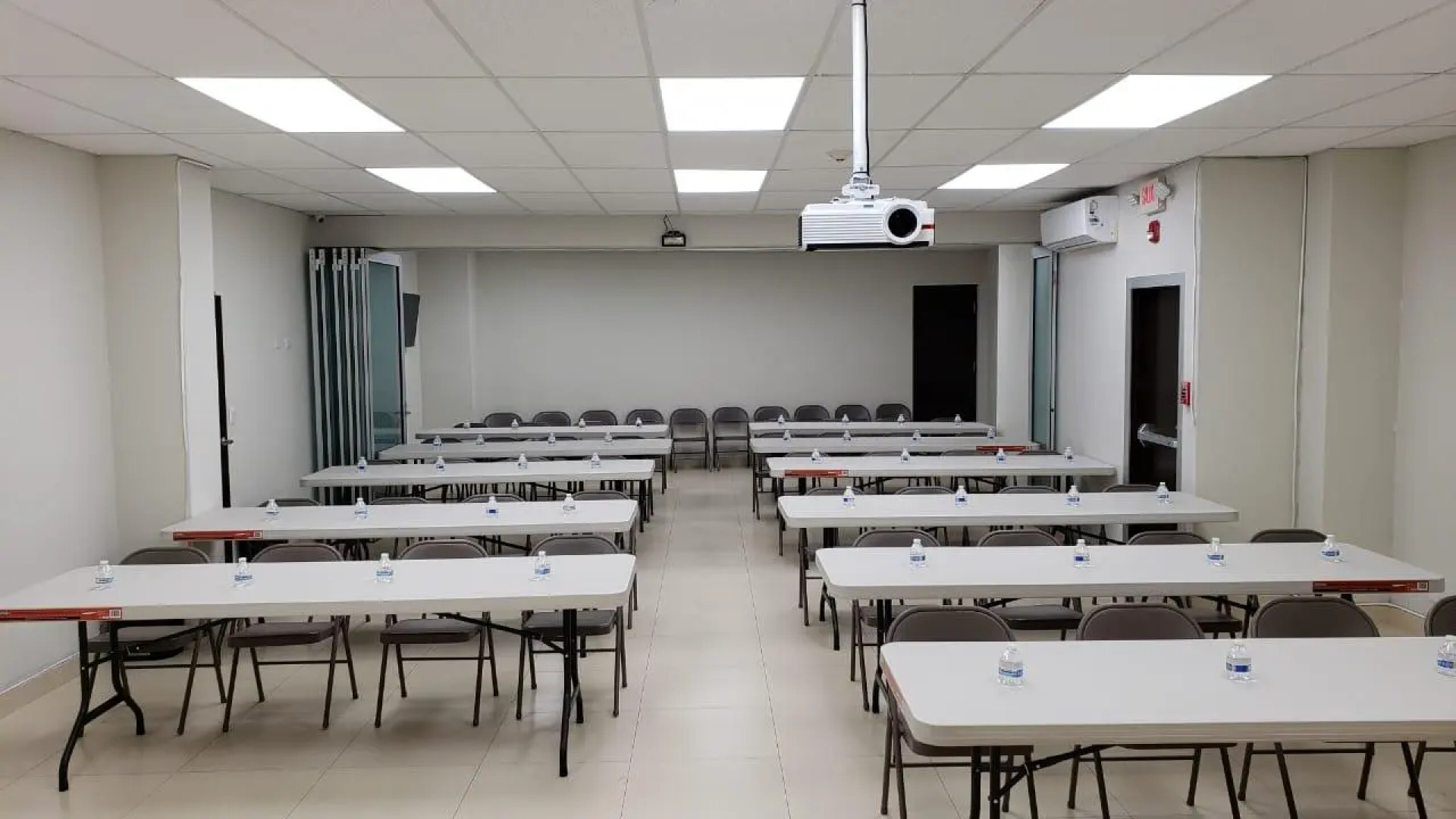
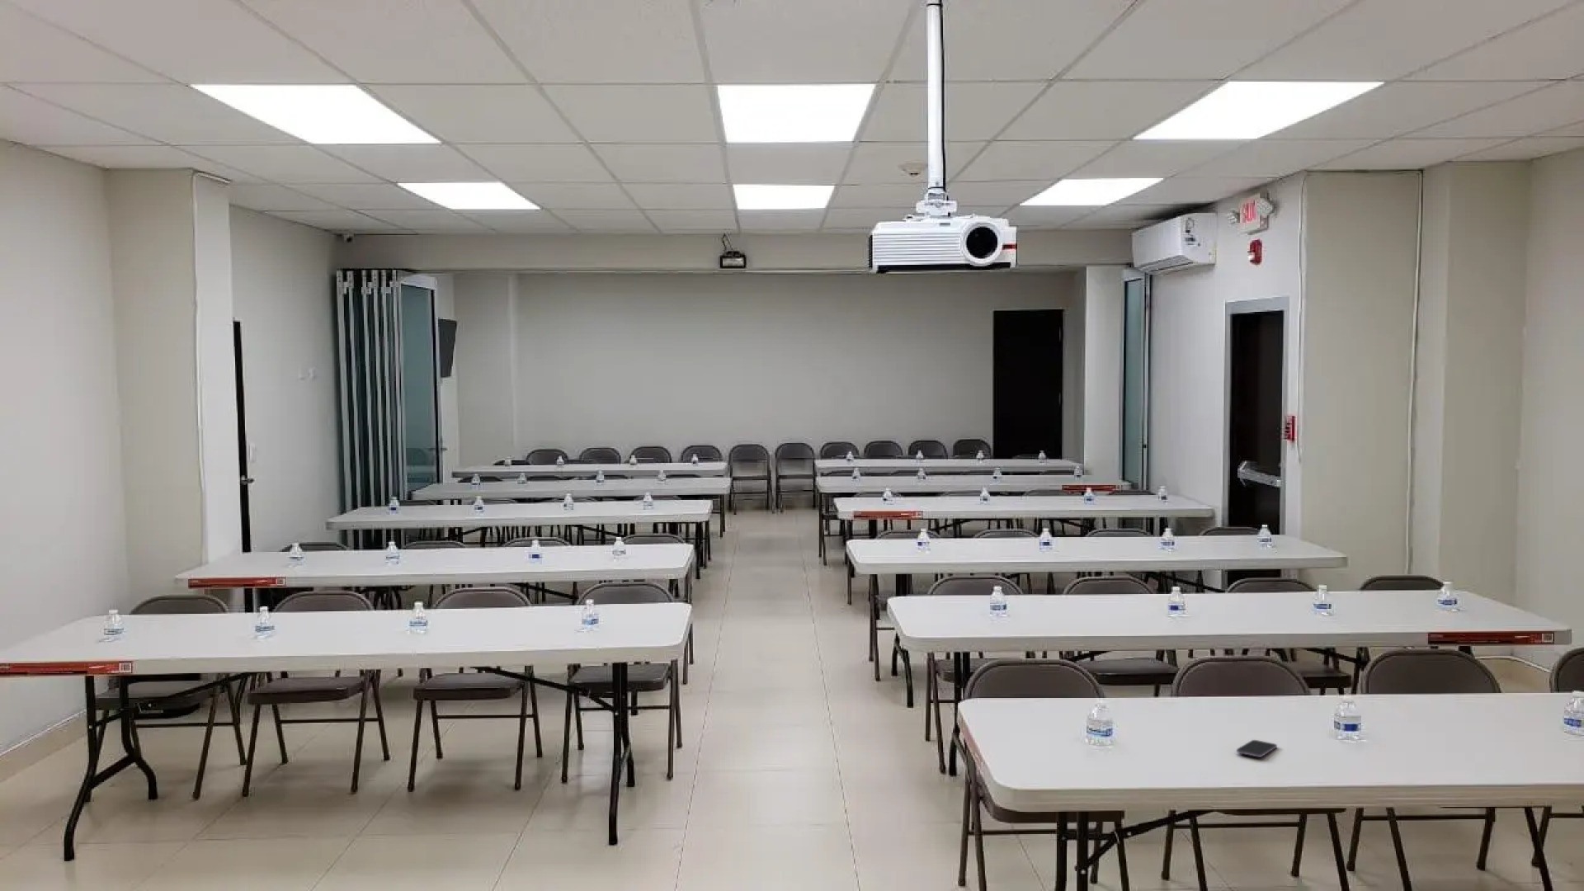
+ smartphone [1236,739,1278,758]
